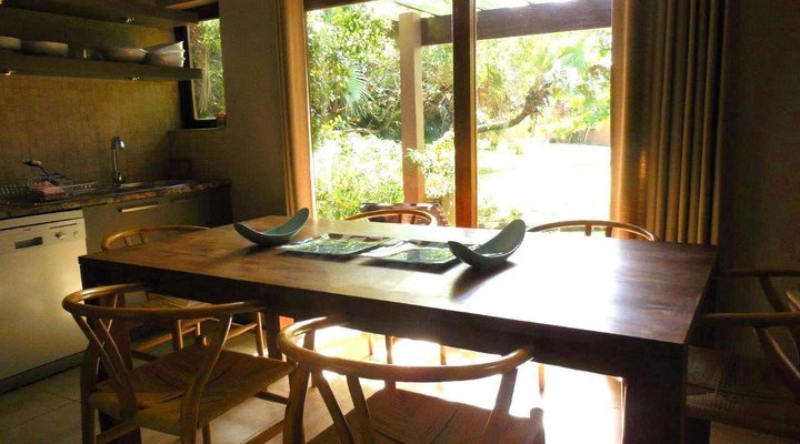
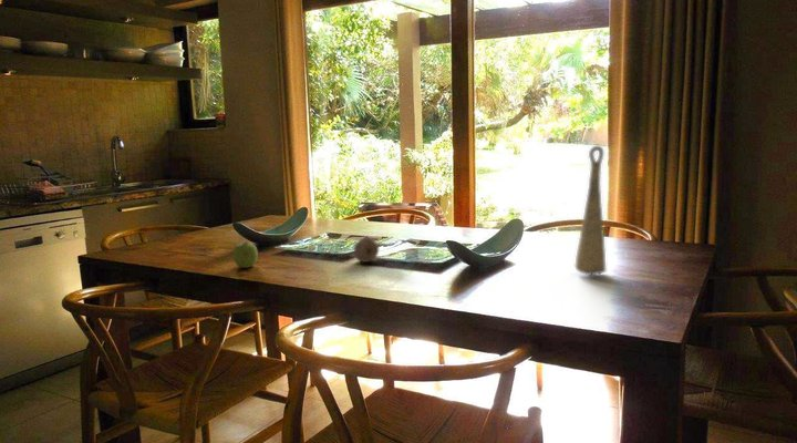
+ decorative vase [573,145,607,277]
+ fruit [231,240,259,269]
+ fruit [353,236,380,264]
